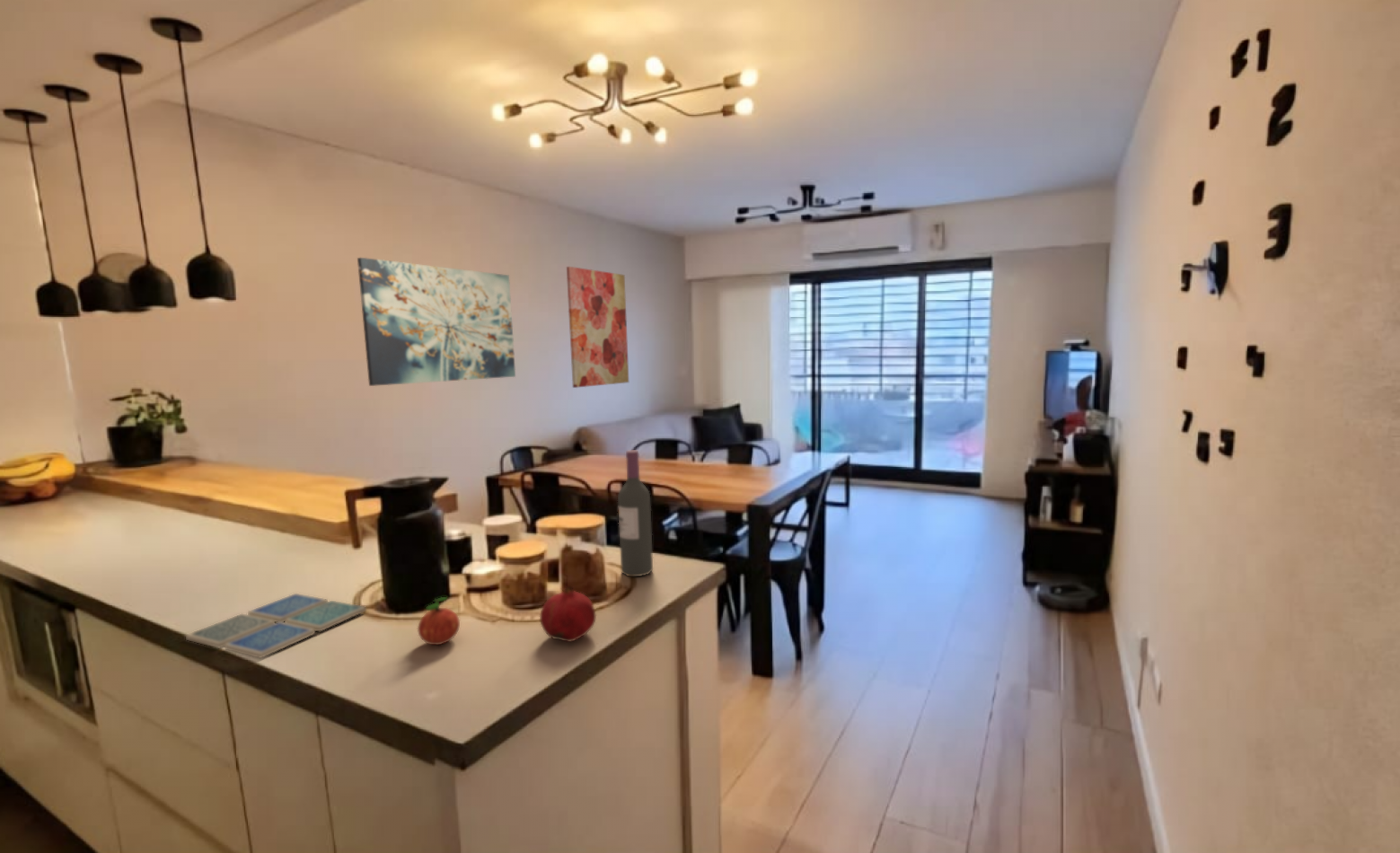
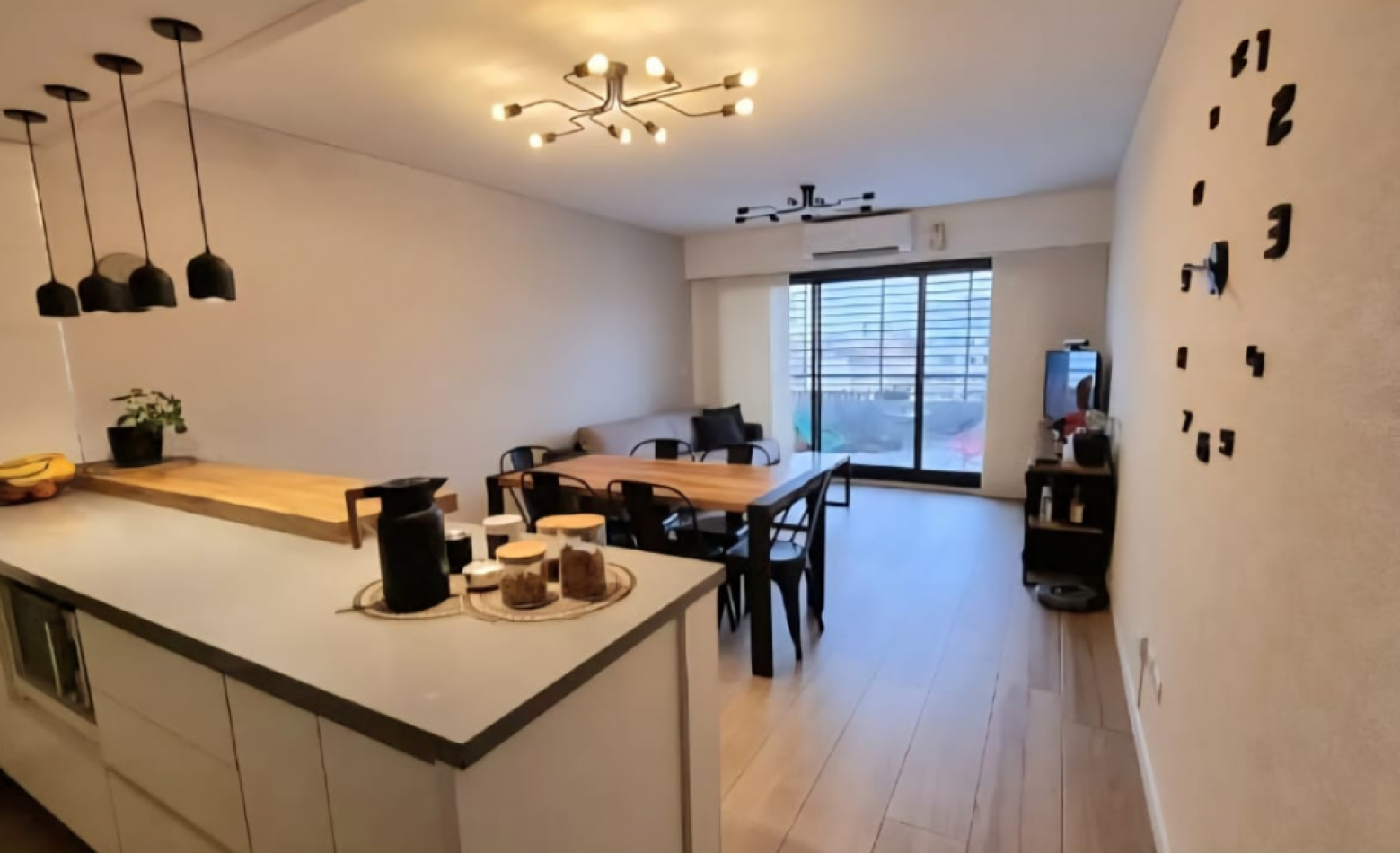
- wall art [357,257,516,387]
- apple [417,596,461,646]
- wall art [566,266,630,389]
- wine bottle [617,449,654,577]
- drink coaster [185,593,367,659]
- fruit [539,585,597,643]
